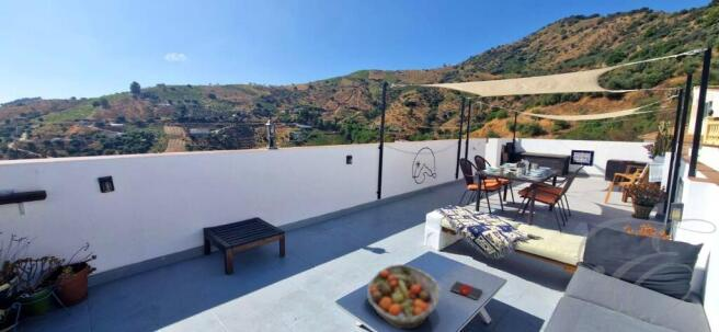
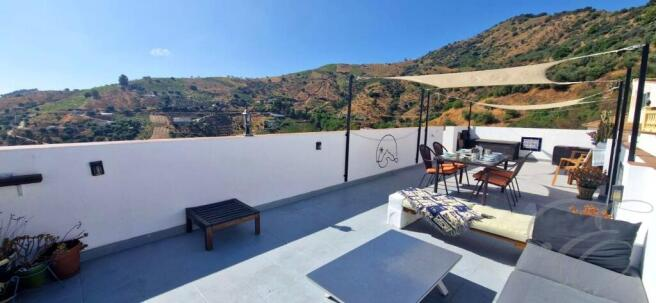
- fruit basket [366,263,442,330]
- book [449,281,483,301]
